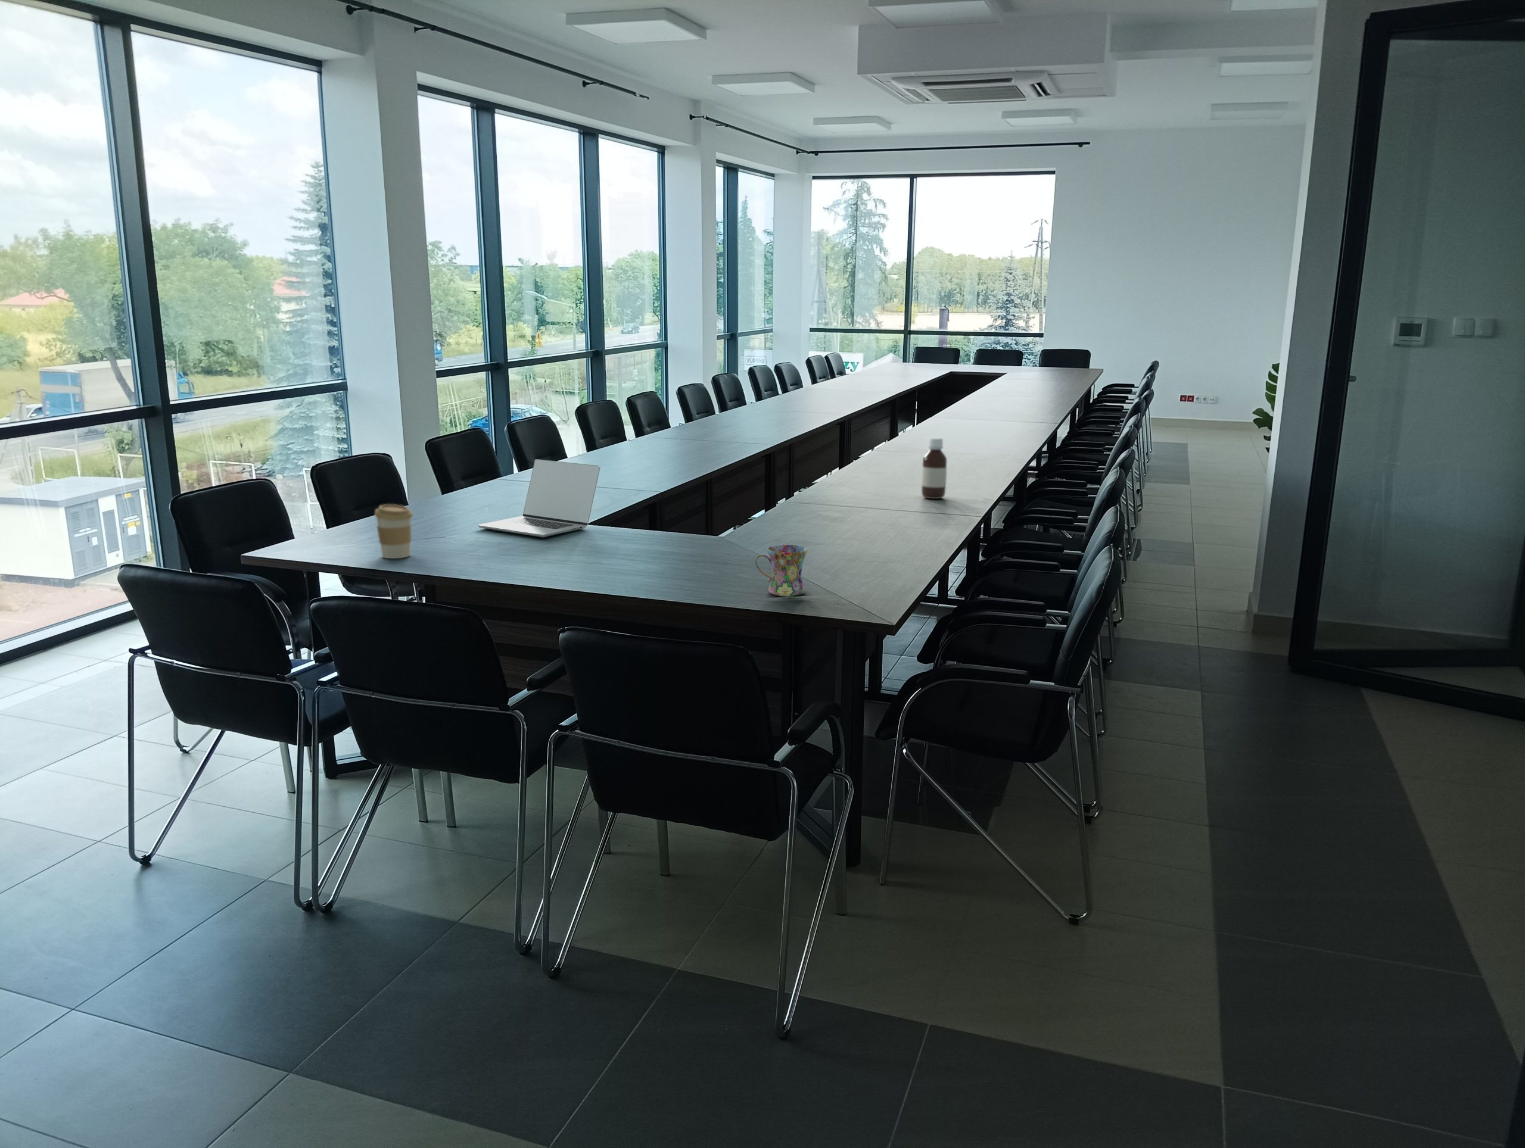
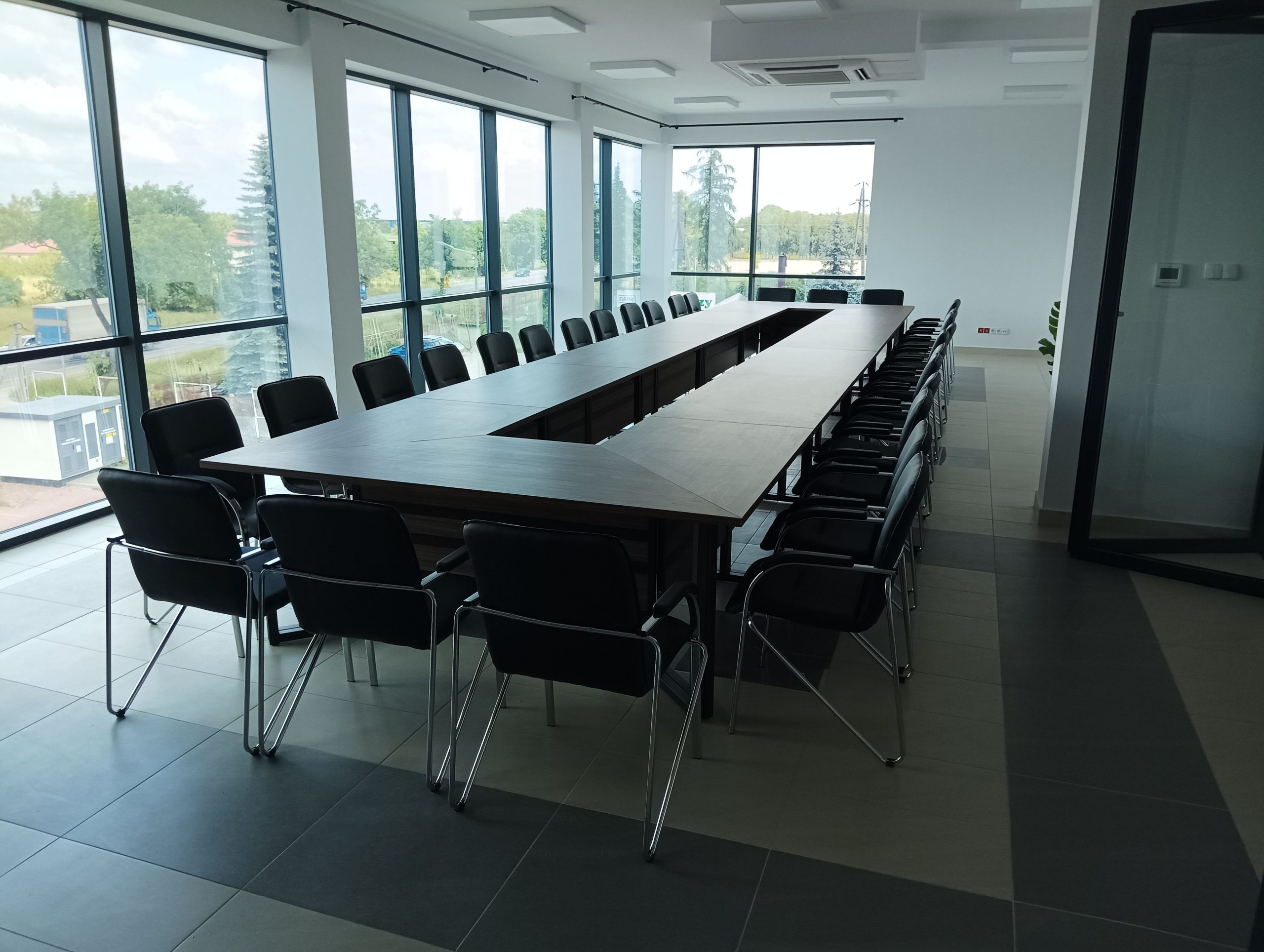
- laptop [478,458,601,538]
- mug [754,544,808,597]
- coffee cup [374,504,414,560]
- bottle [921,437,948,499]
